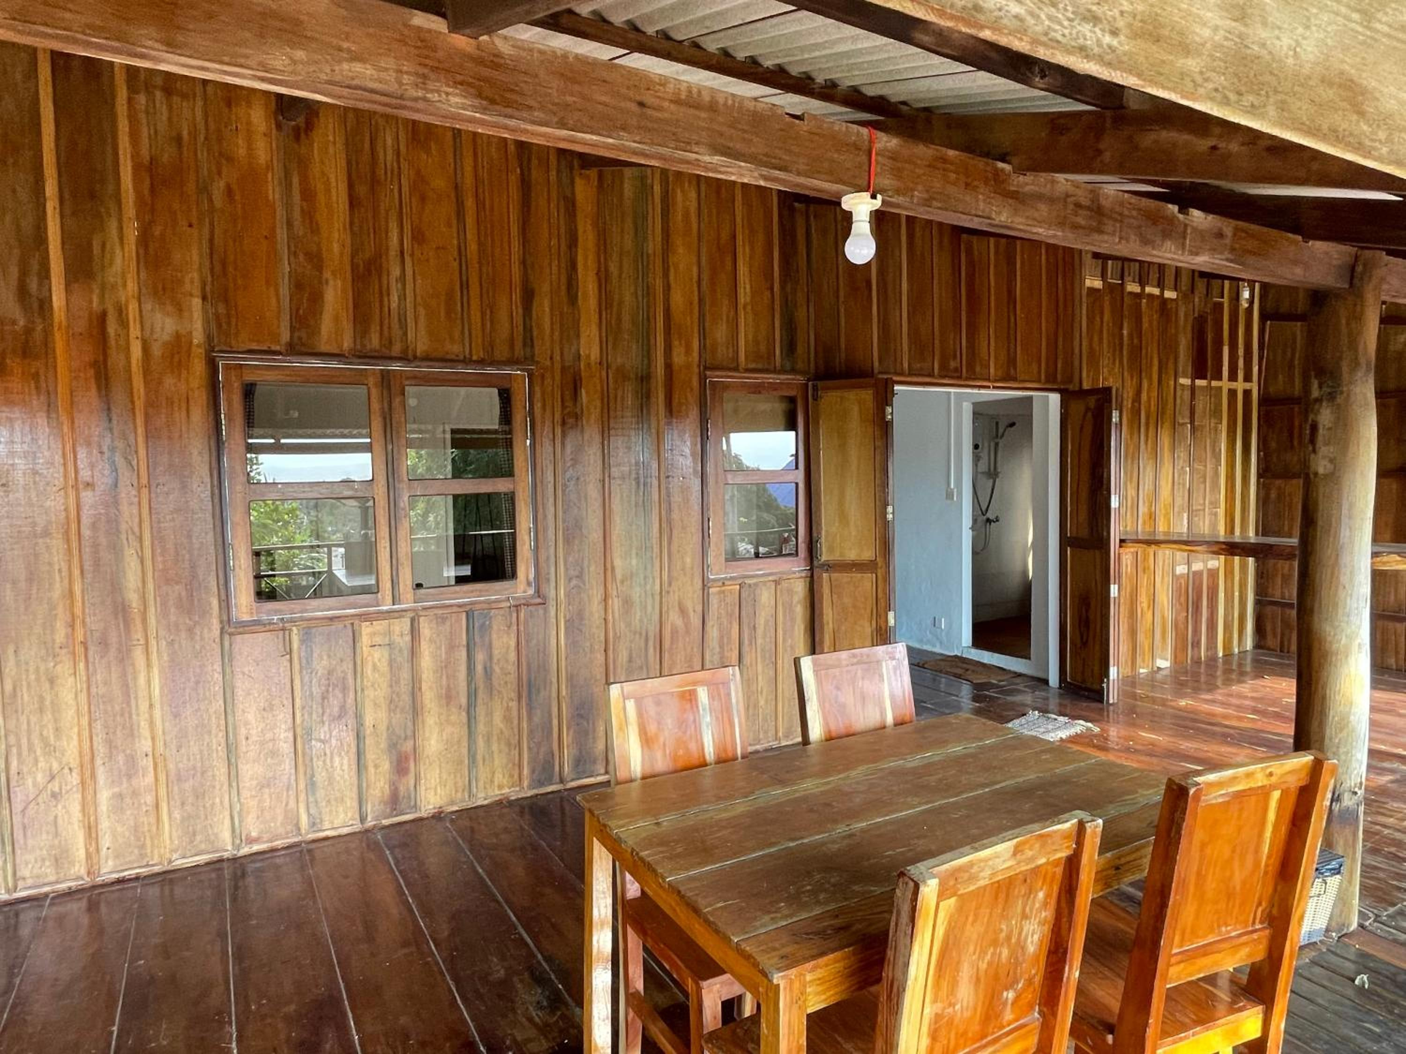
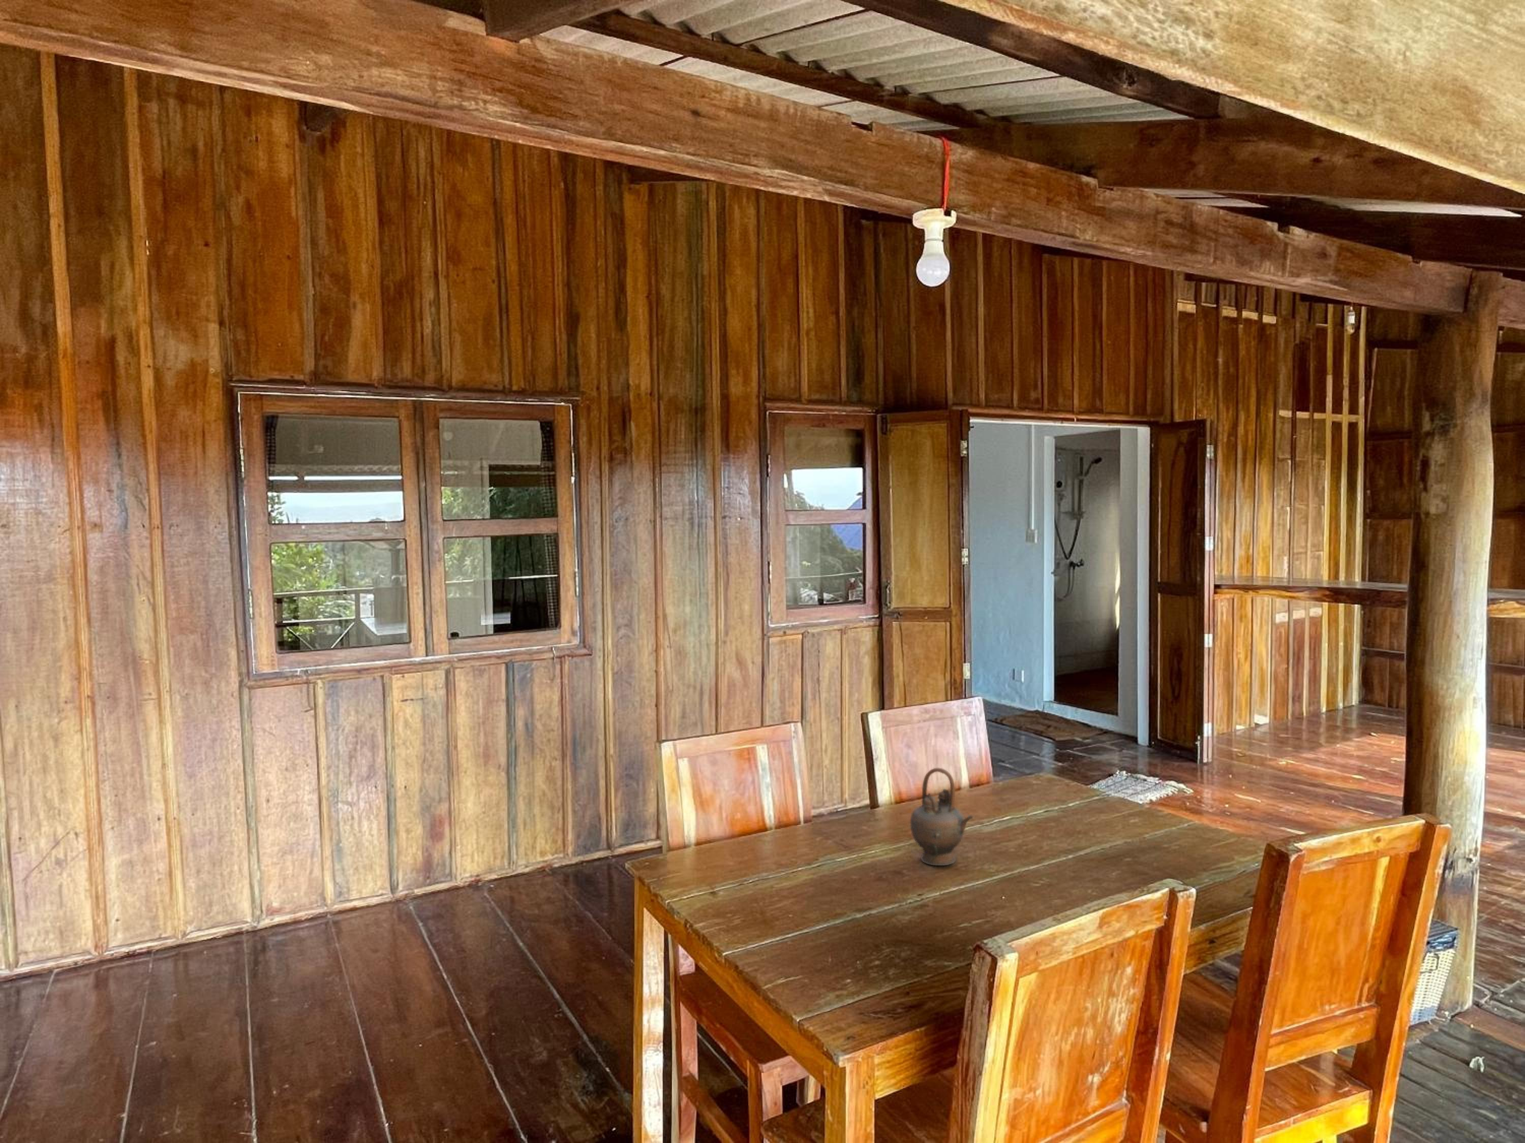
+ teapot [910,767,974,866]
